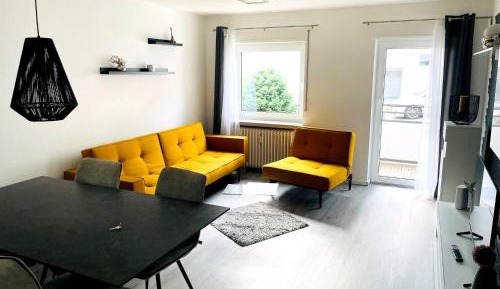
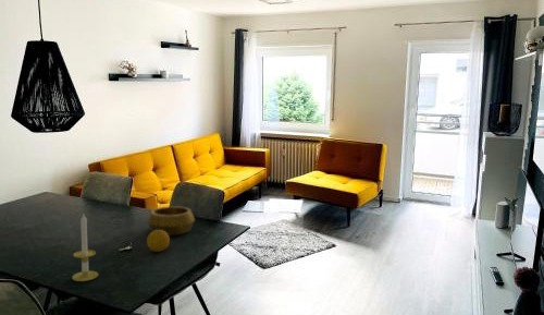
+ decorative bowl [146,205,196,237]
+ fruit [146,230,171,253]
+ candle [71,213,99,282]
